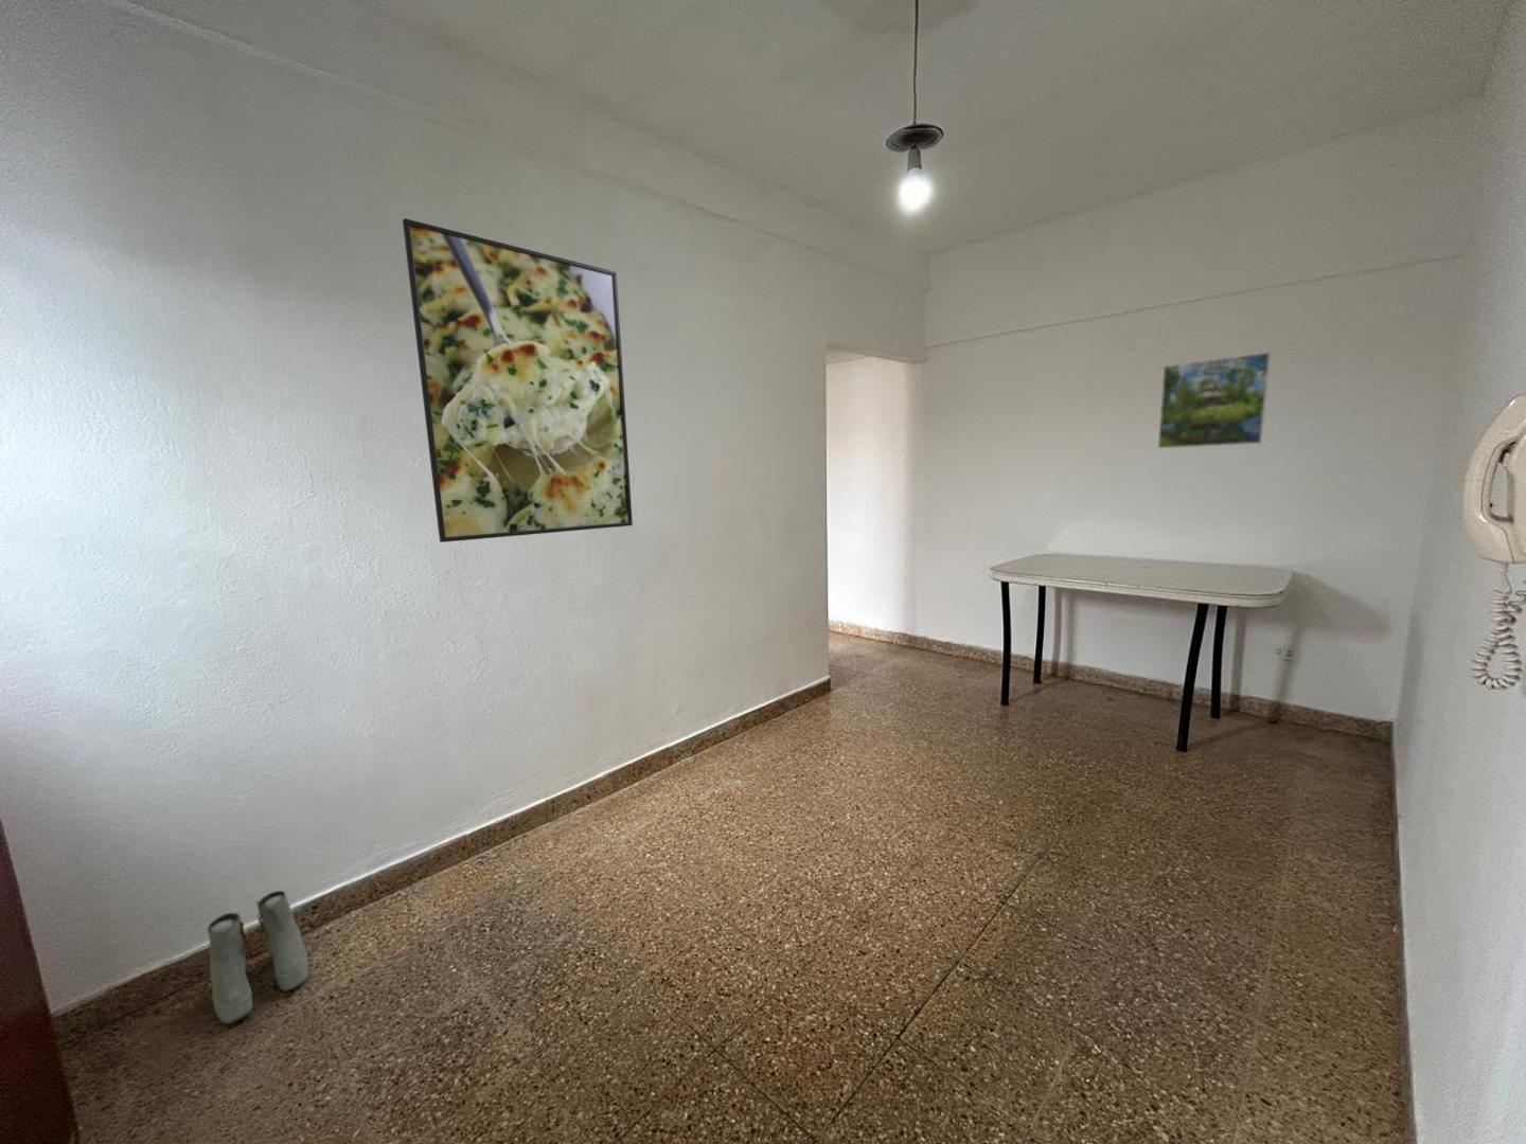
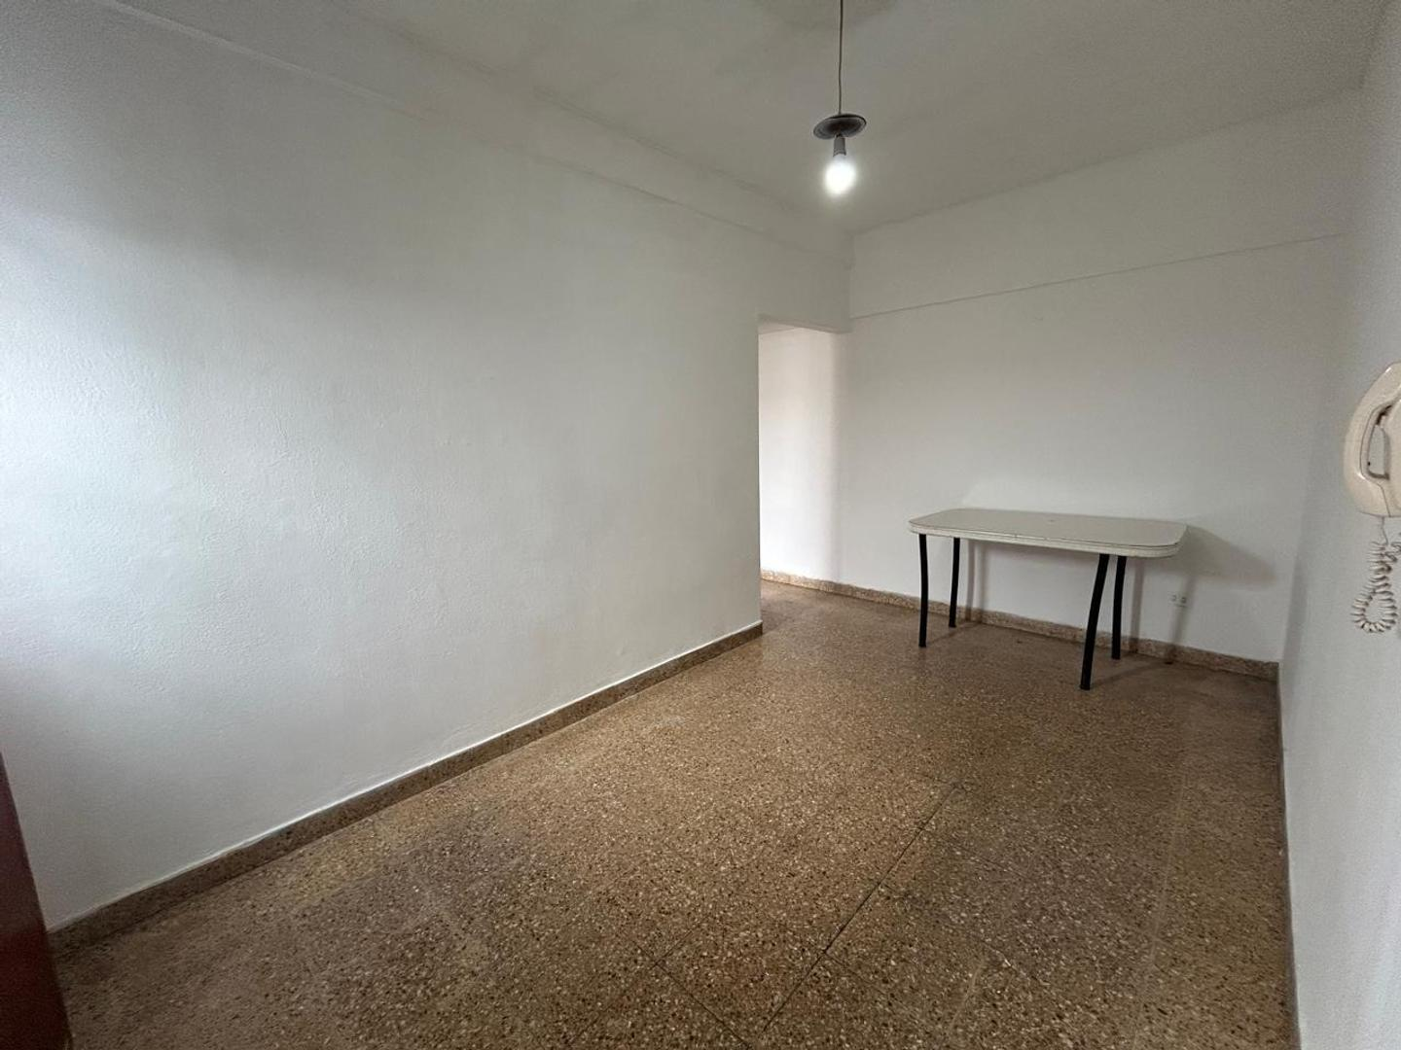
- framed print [401,218,633,543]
- boots [207,889,310,1025]
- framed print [1157,351,1271,449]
